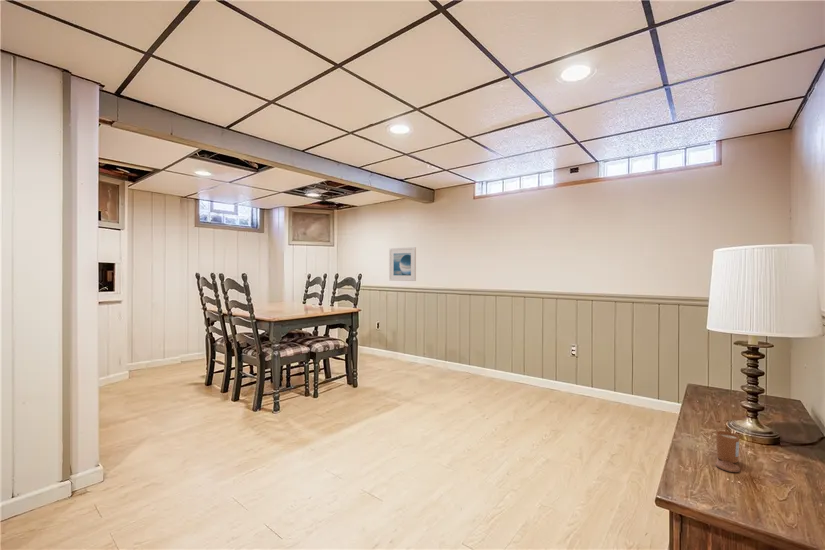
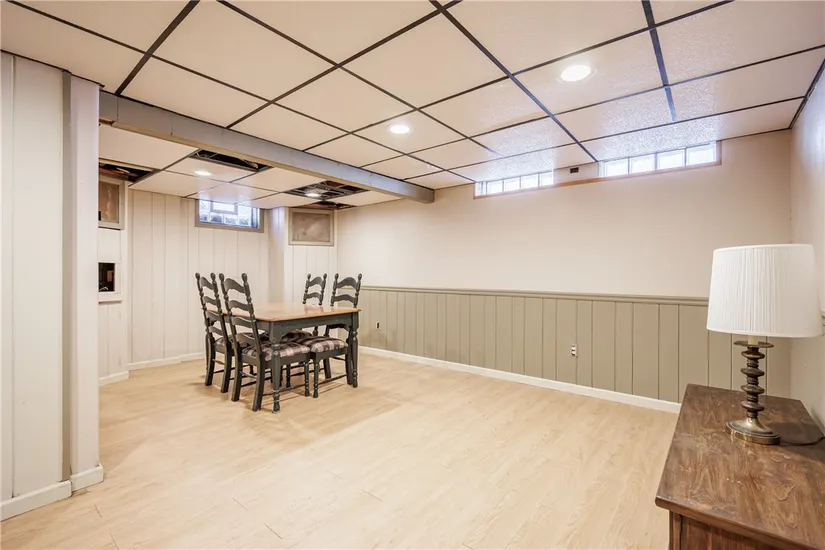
- candle [715,430,741,473]
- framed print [388,246,417,282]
